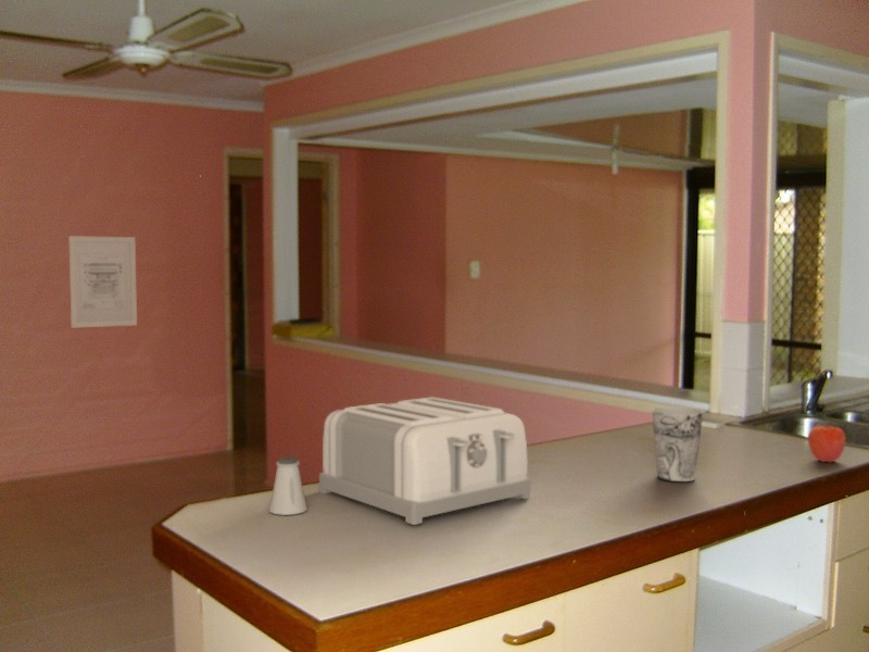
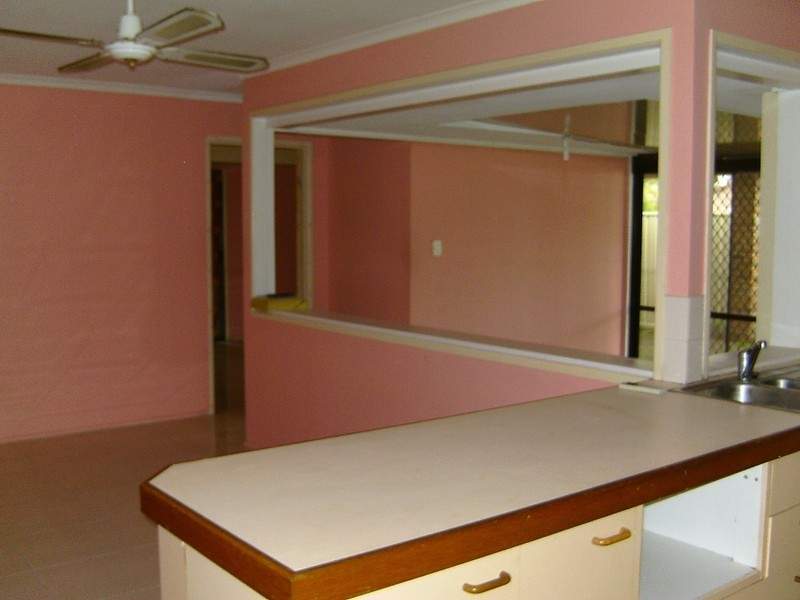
- saltshaker [268,455,308,516]
- wall art [67,235,138,329]
- toaster [318,396,531,526]
- cup [651,405,704,482]
- apple [807,419,846,464]
